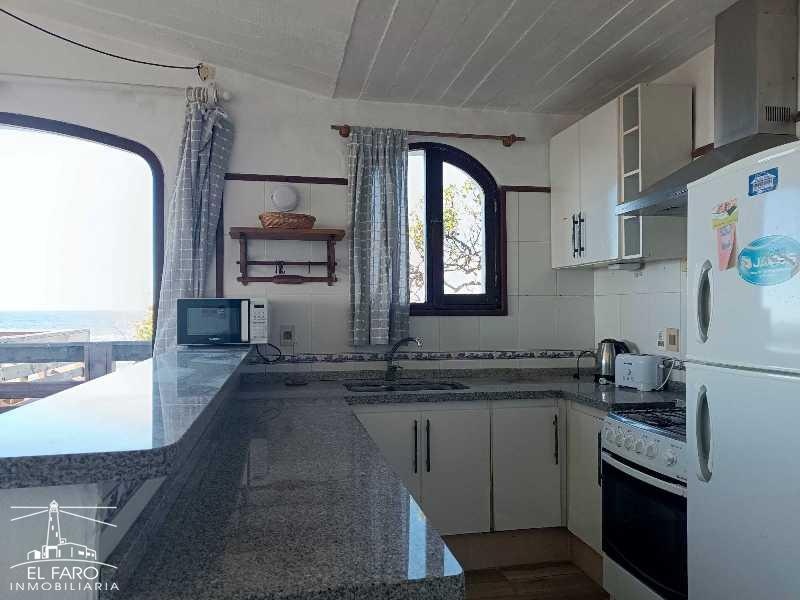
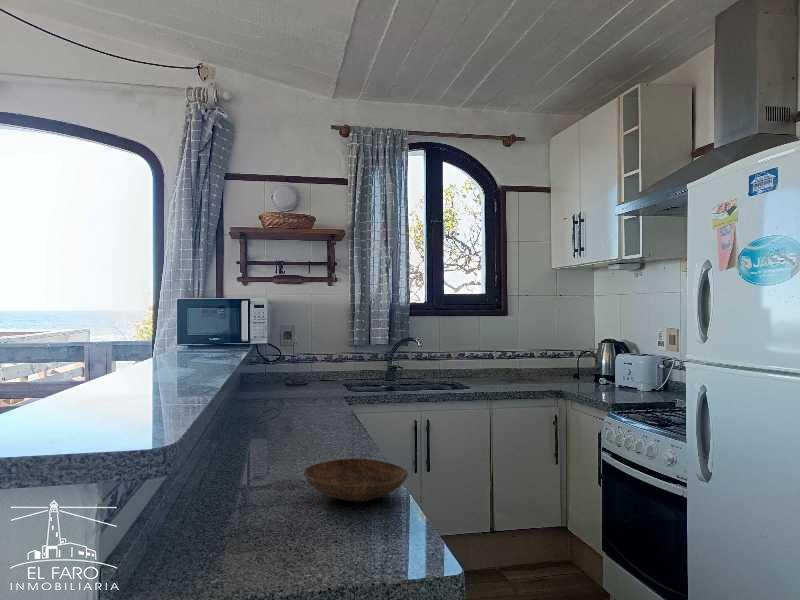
+ bowl [302,457,409,503]
